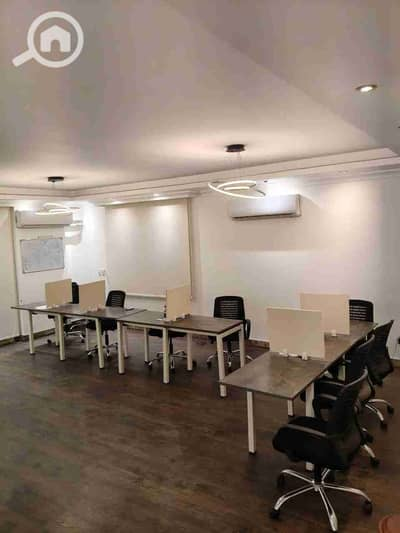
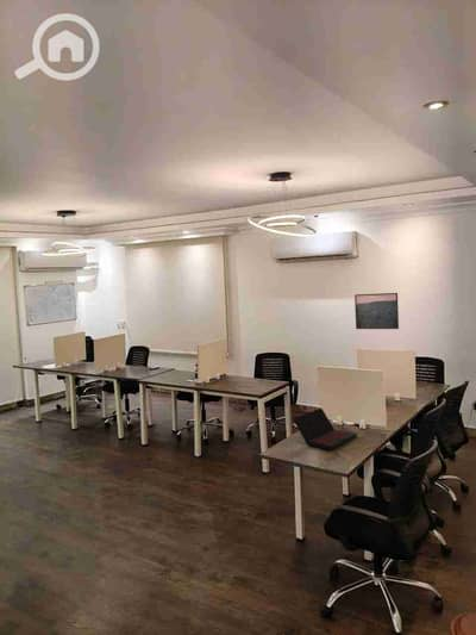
+ laptop [292,407,358,450]
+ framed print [353,292,400,330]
